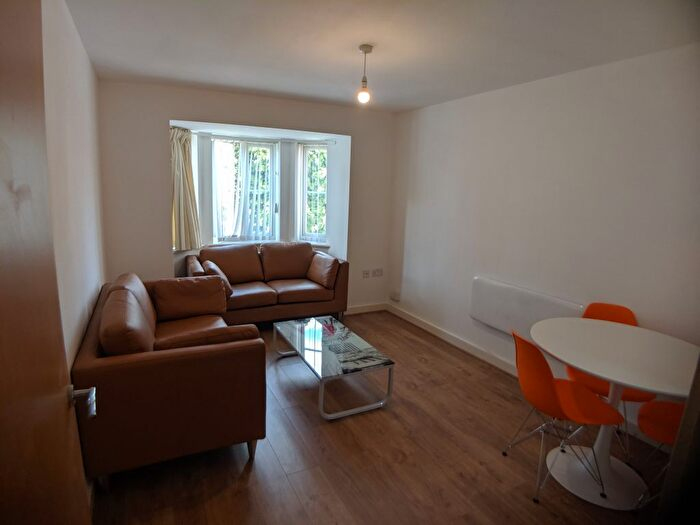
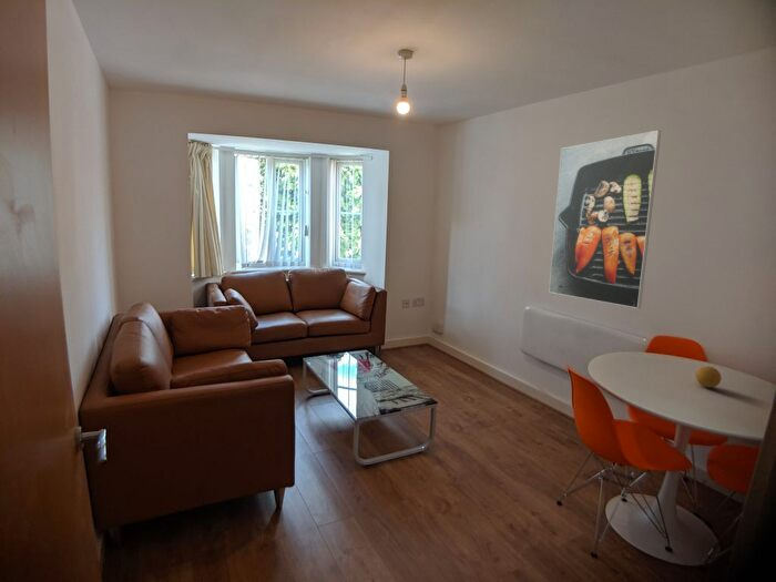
+ fruit [694,365,723,389]
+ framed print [548,129,662,309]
